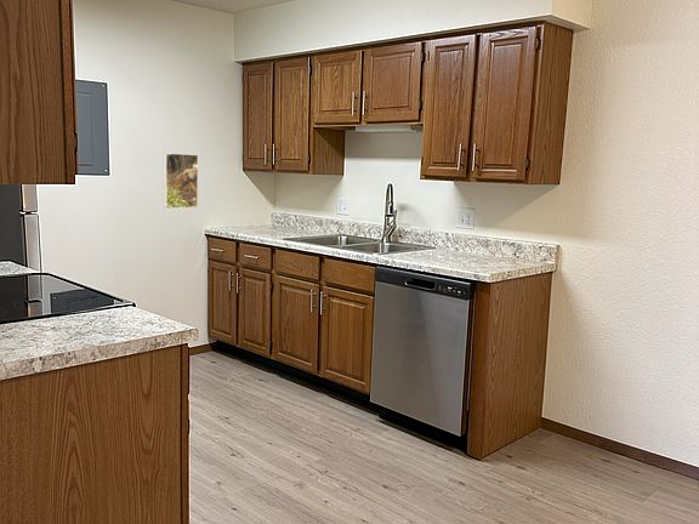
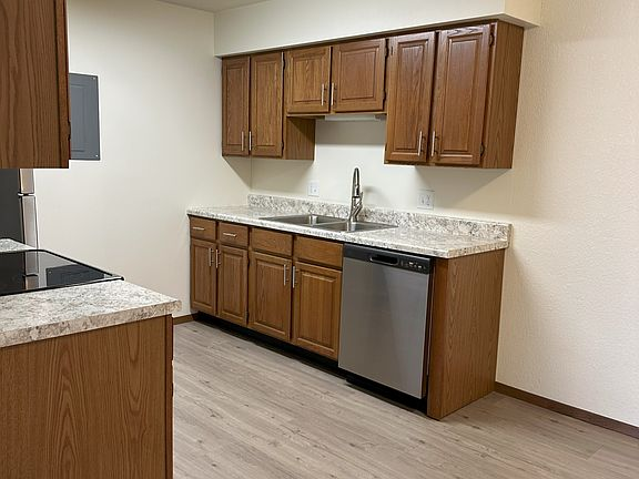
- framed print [163,152,199,210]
